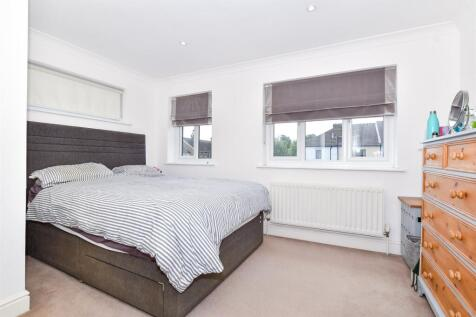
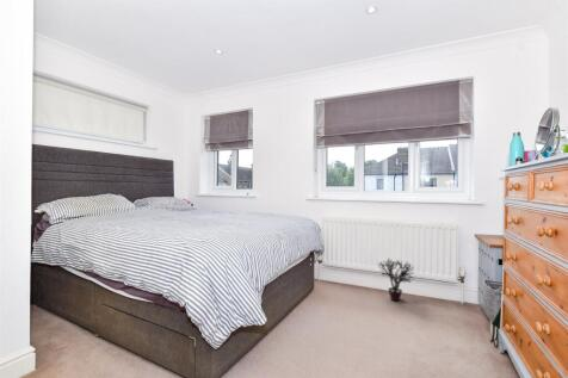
+ potted plant [378,258,415,302]
